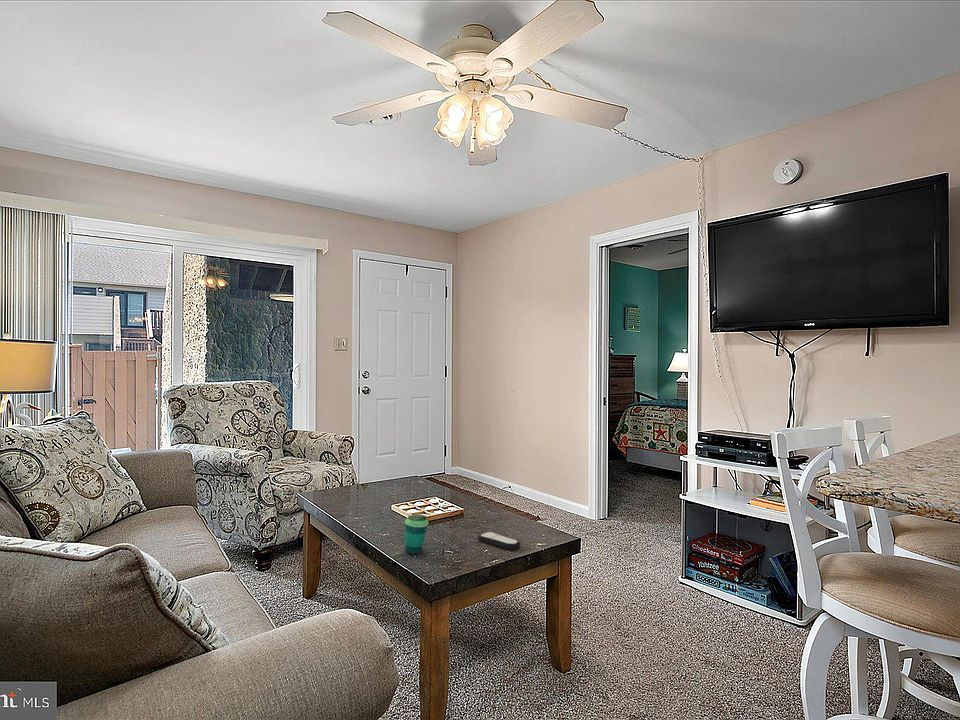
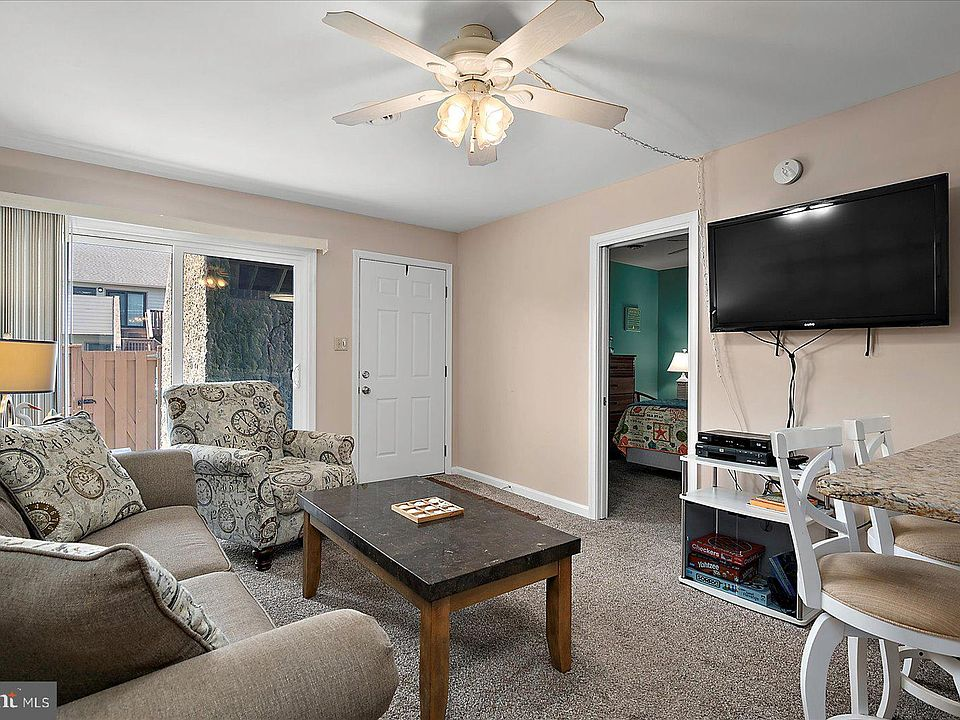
- remote control [477,531,521,550]
- cup [404,513,429,555]
